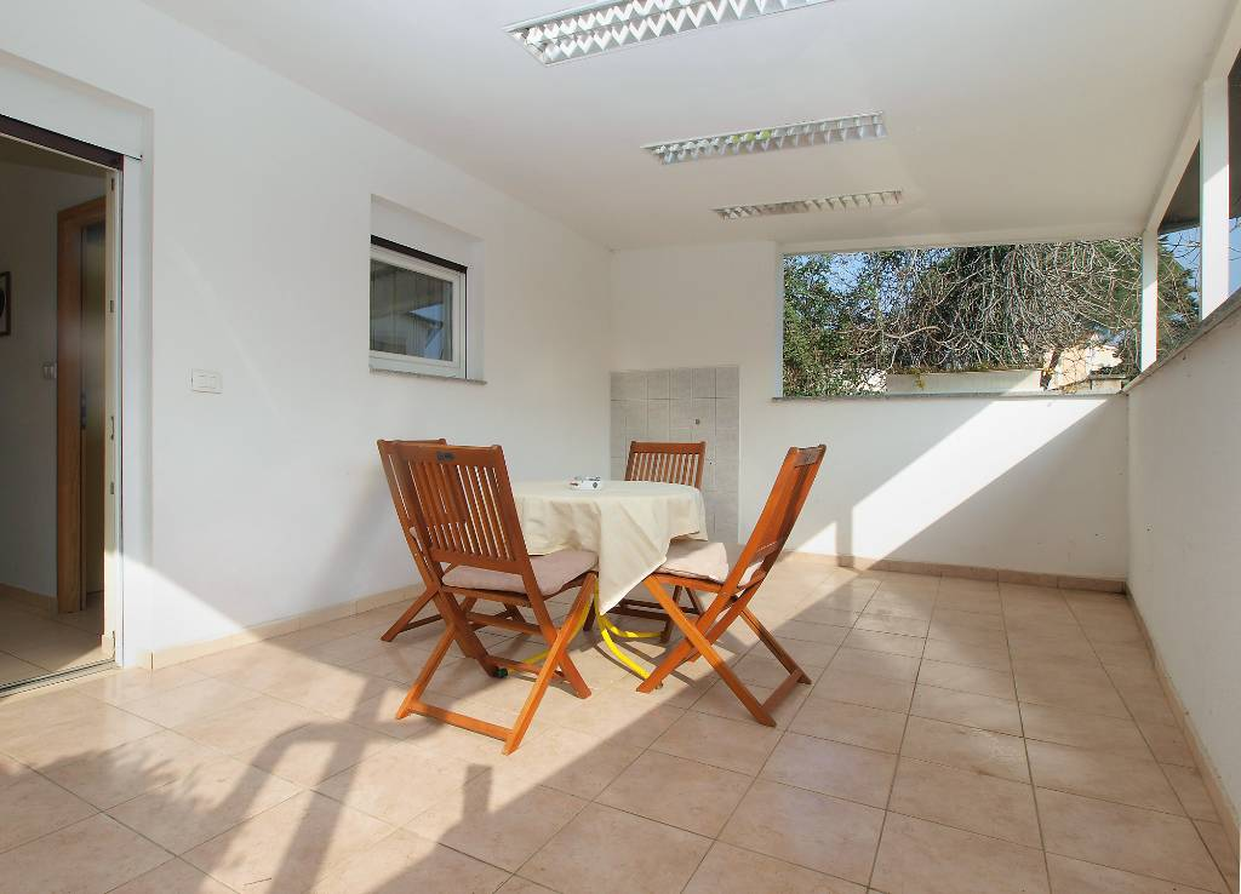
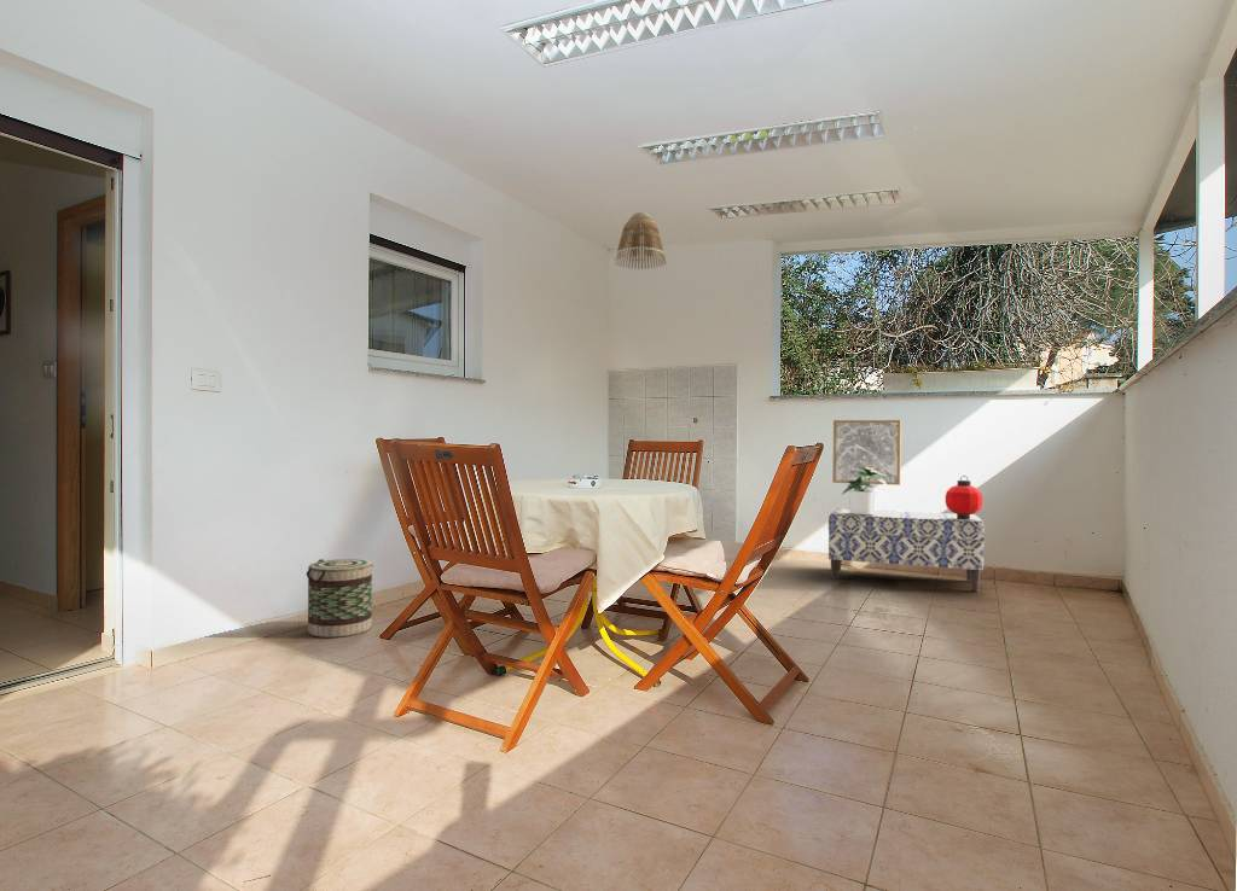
+ bench [827,507,986,593]
+ potted plant [841,466,888,516]
+ lantern [945,474,983,519]
+ basket [306,558,373,639]
+ lamp shade [614,211,667,270]
+ wall art [831,419,902,487]
